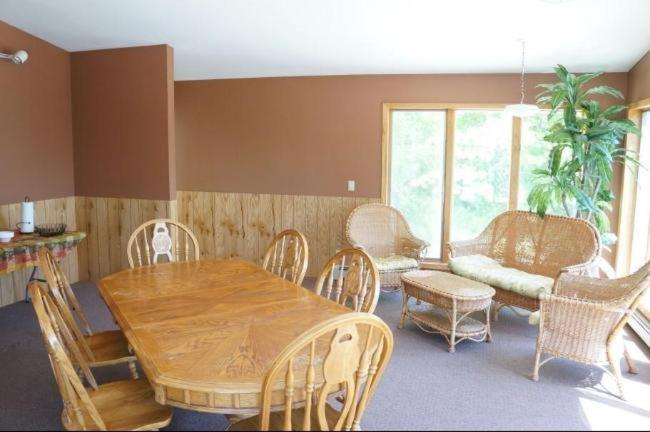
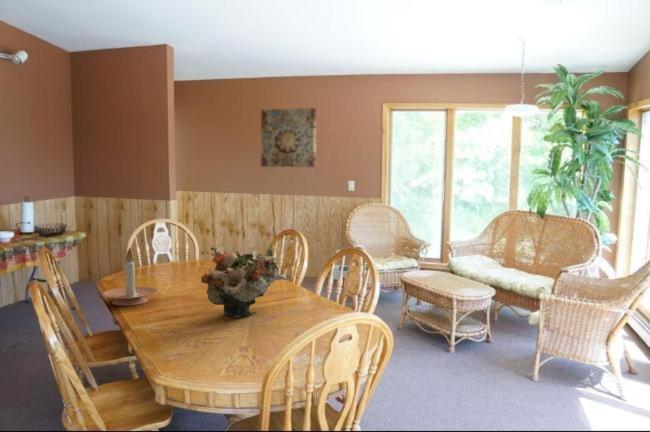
+ flower arrangement [200,245,287,319]
+ candle holder [102,247,158,307]
+ wall art [260,107,317,168]
